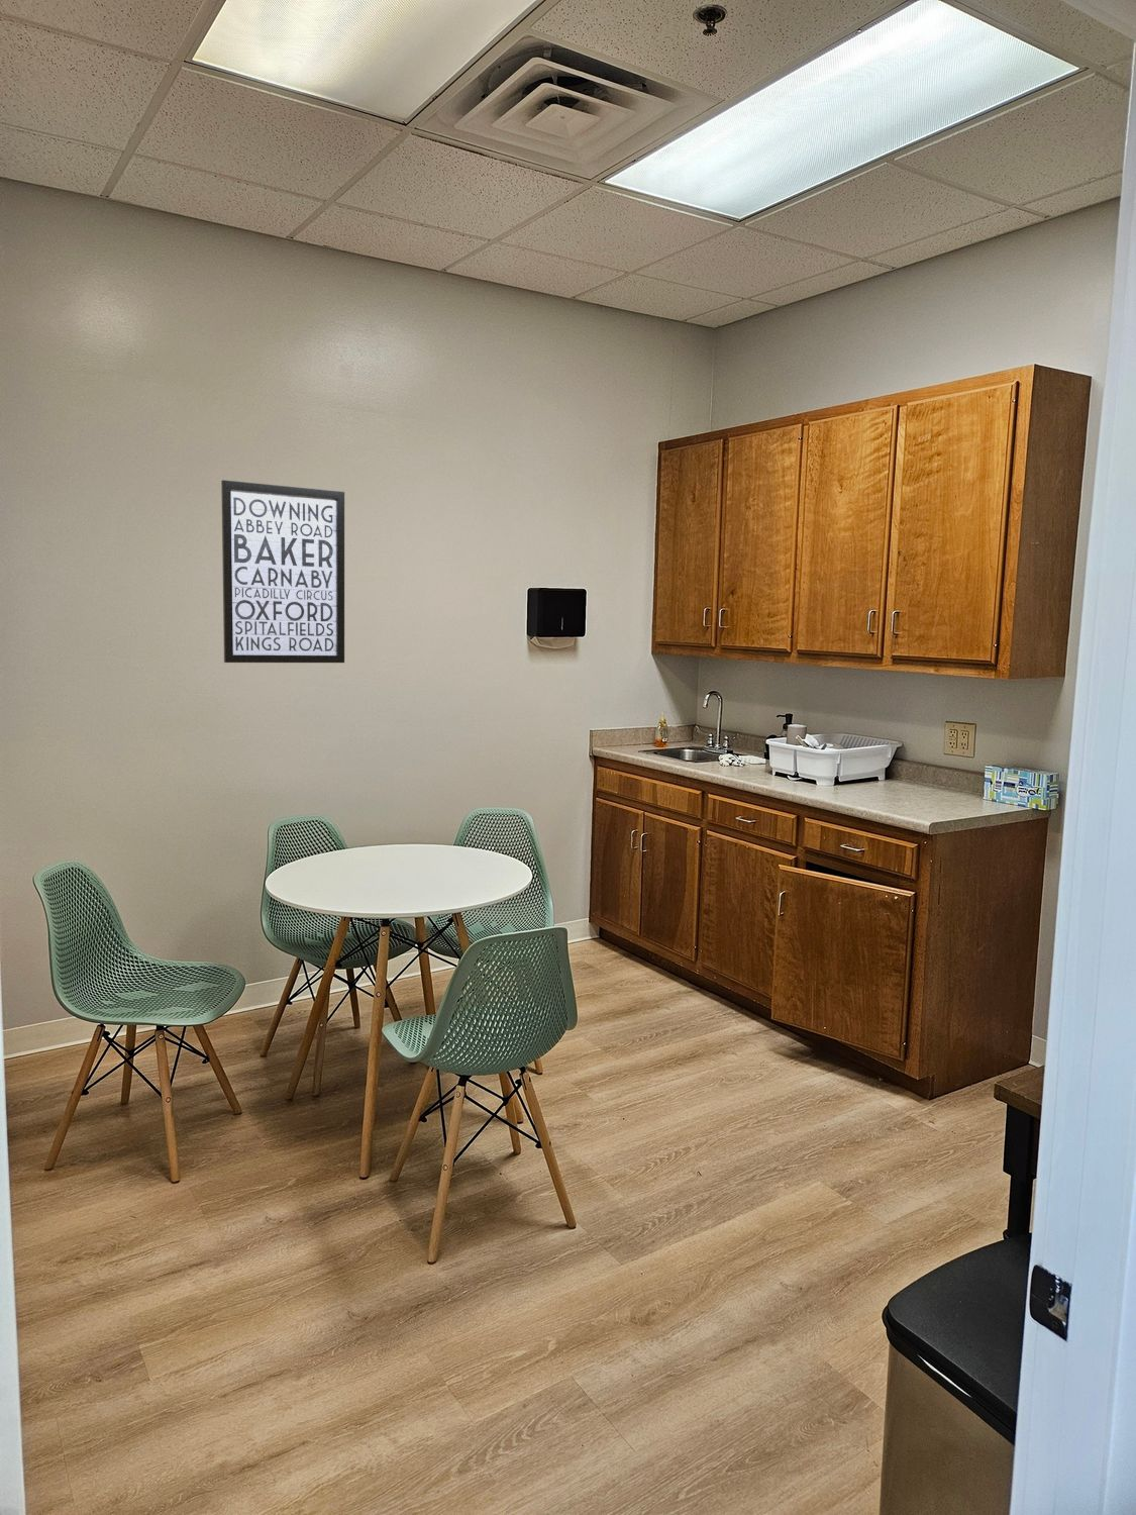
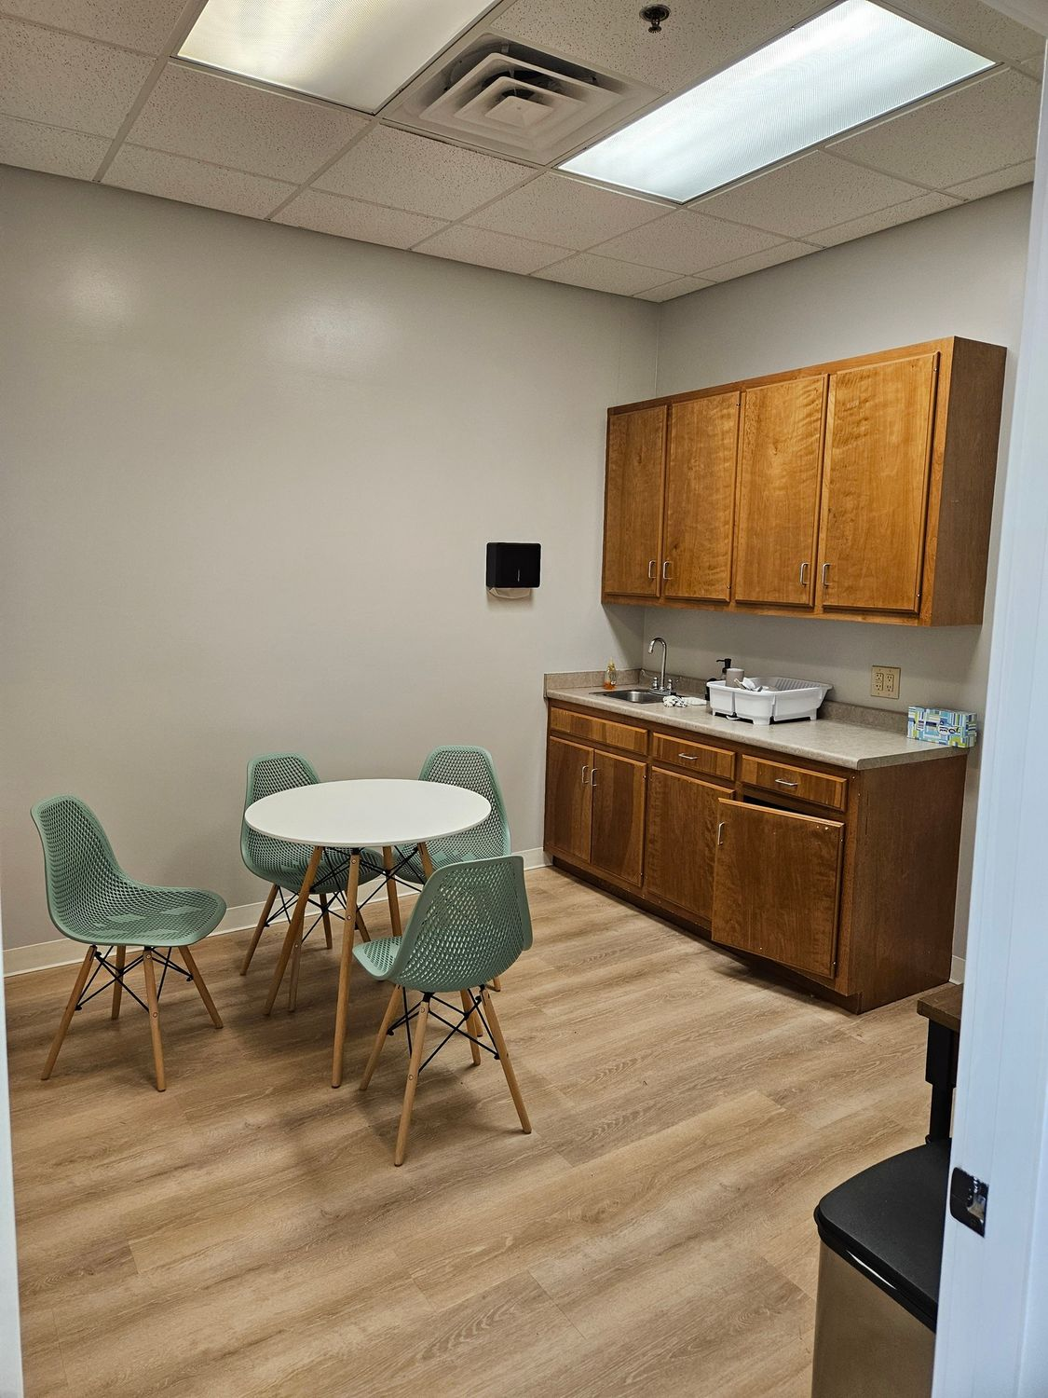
- wall art [220,478,345,663]
